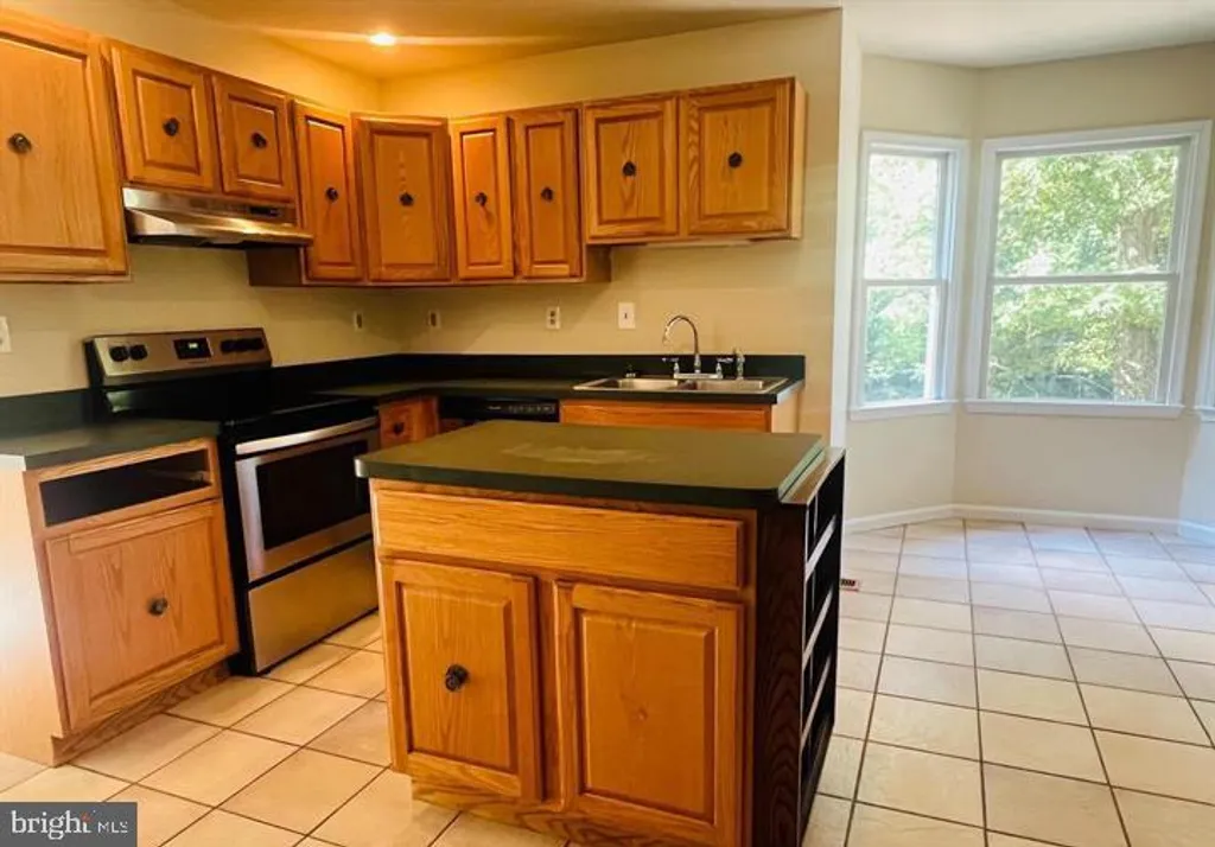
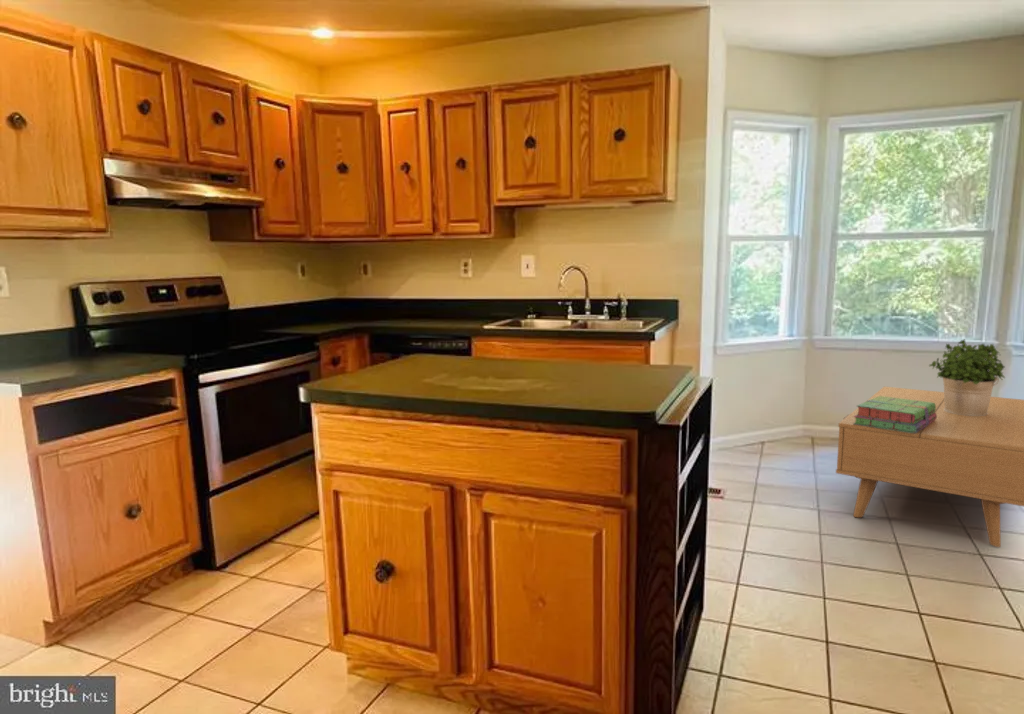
+ stack of books [853,396,937,433]
+ coffee table [835,386,1024,548]
+ potted plant [928,339,1006,416]
